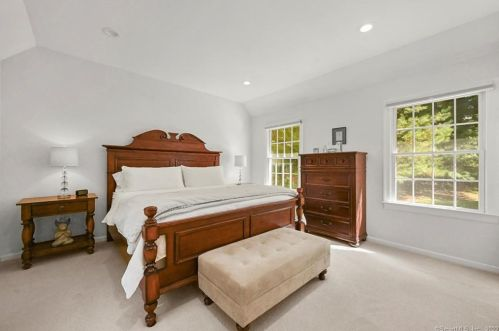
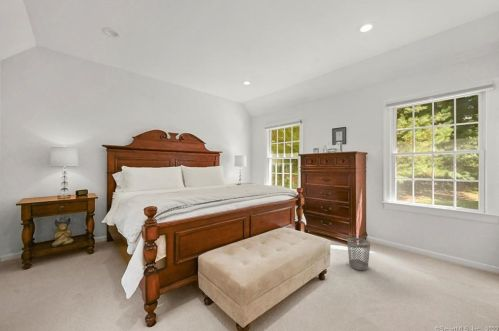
+ wastebasket [346,237,371,271]
